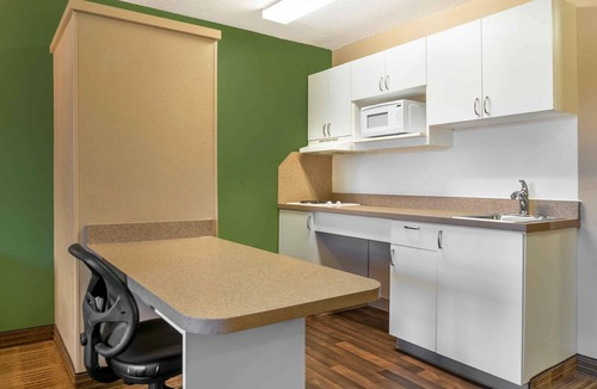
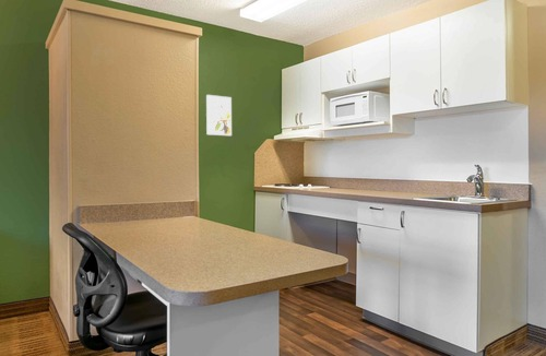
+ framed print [205,94,233,137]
